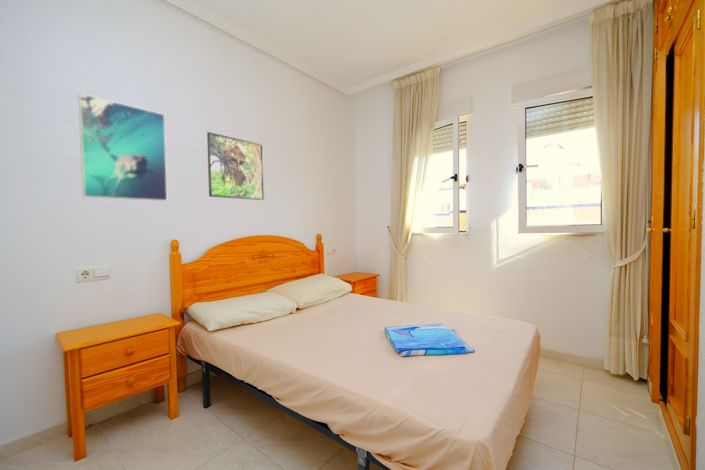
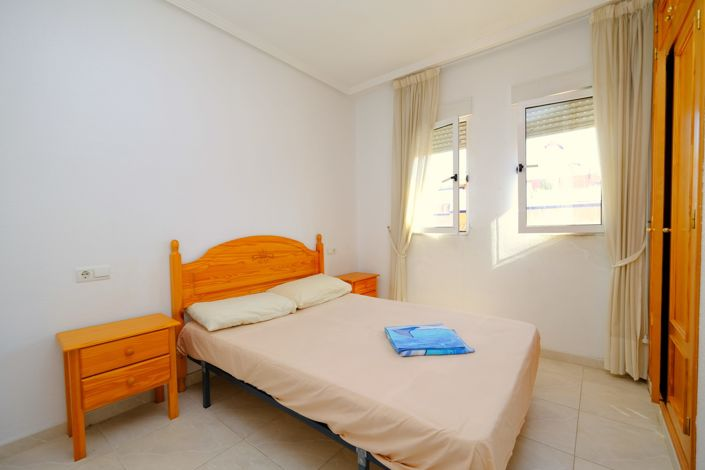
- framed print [206,131,265,201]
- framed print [78,93,168,202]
